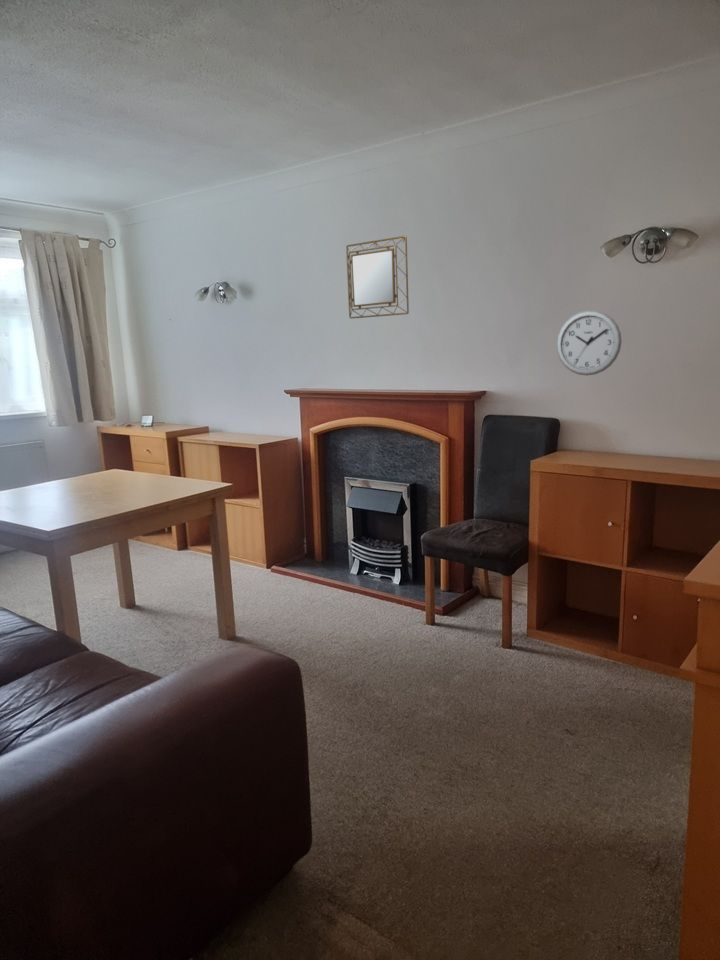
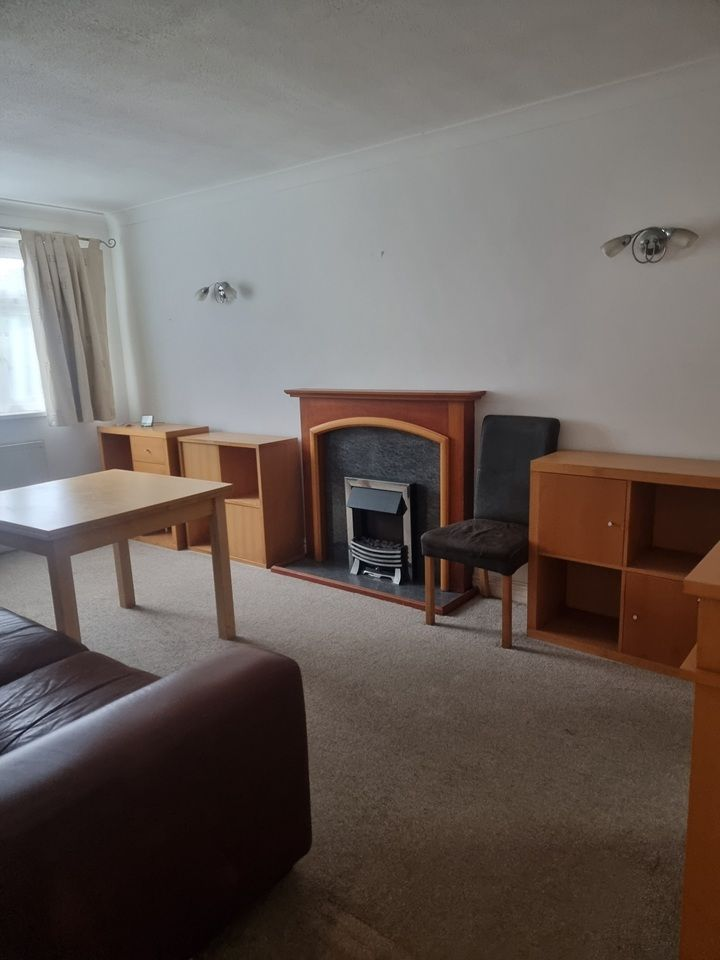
- wall clock [555,309,623,376]
- home mirror [345,235,410,319]
